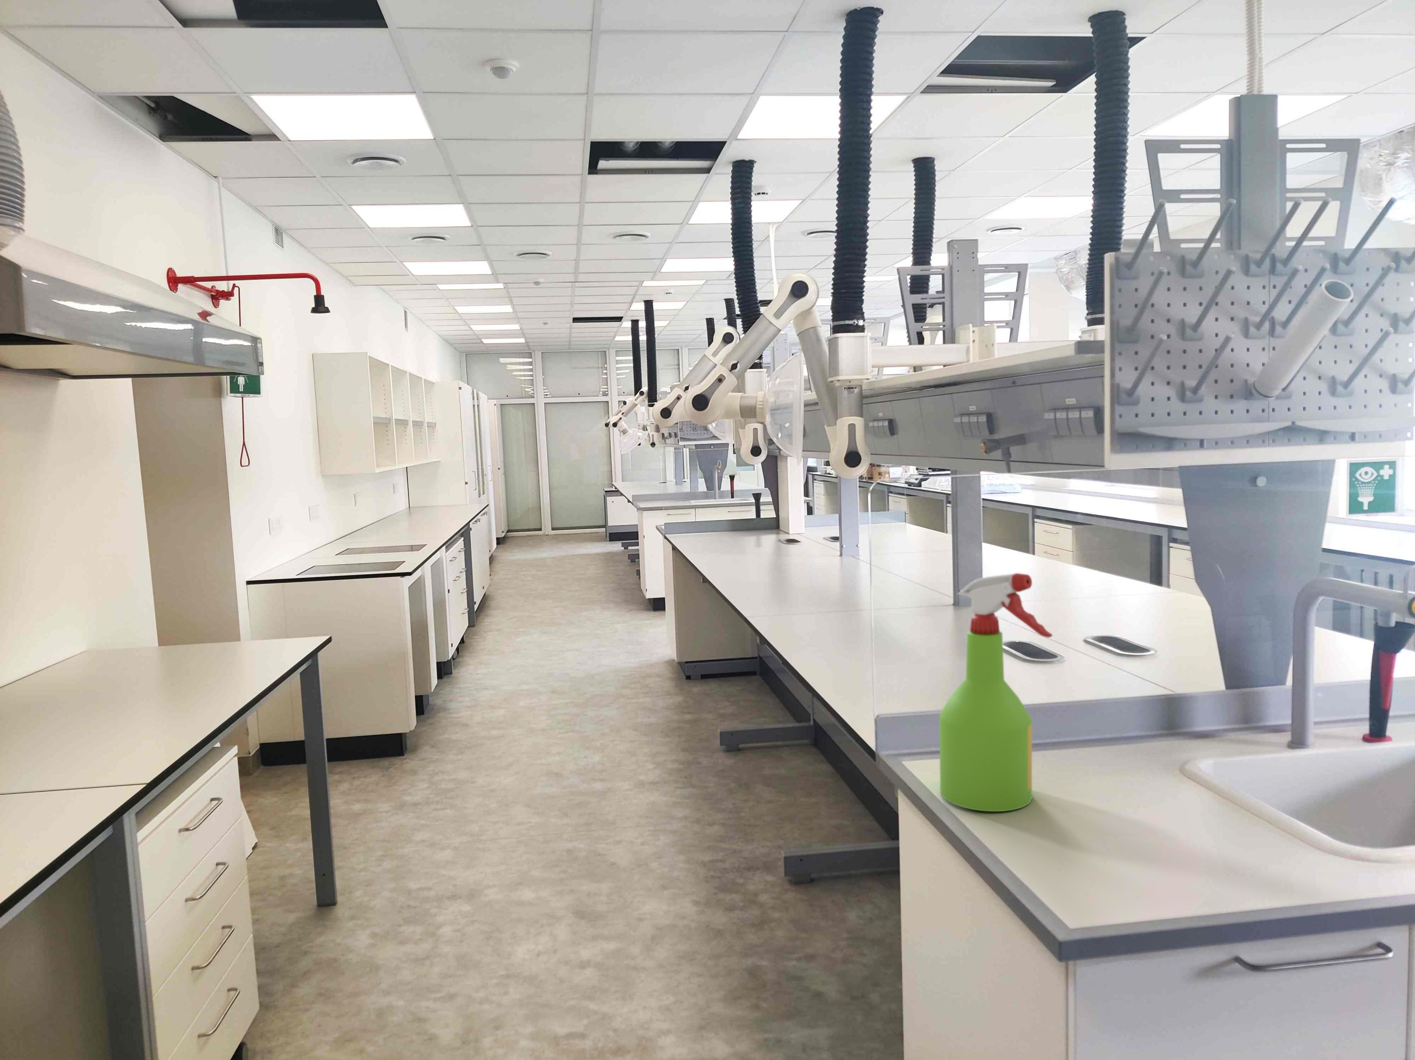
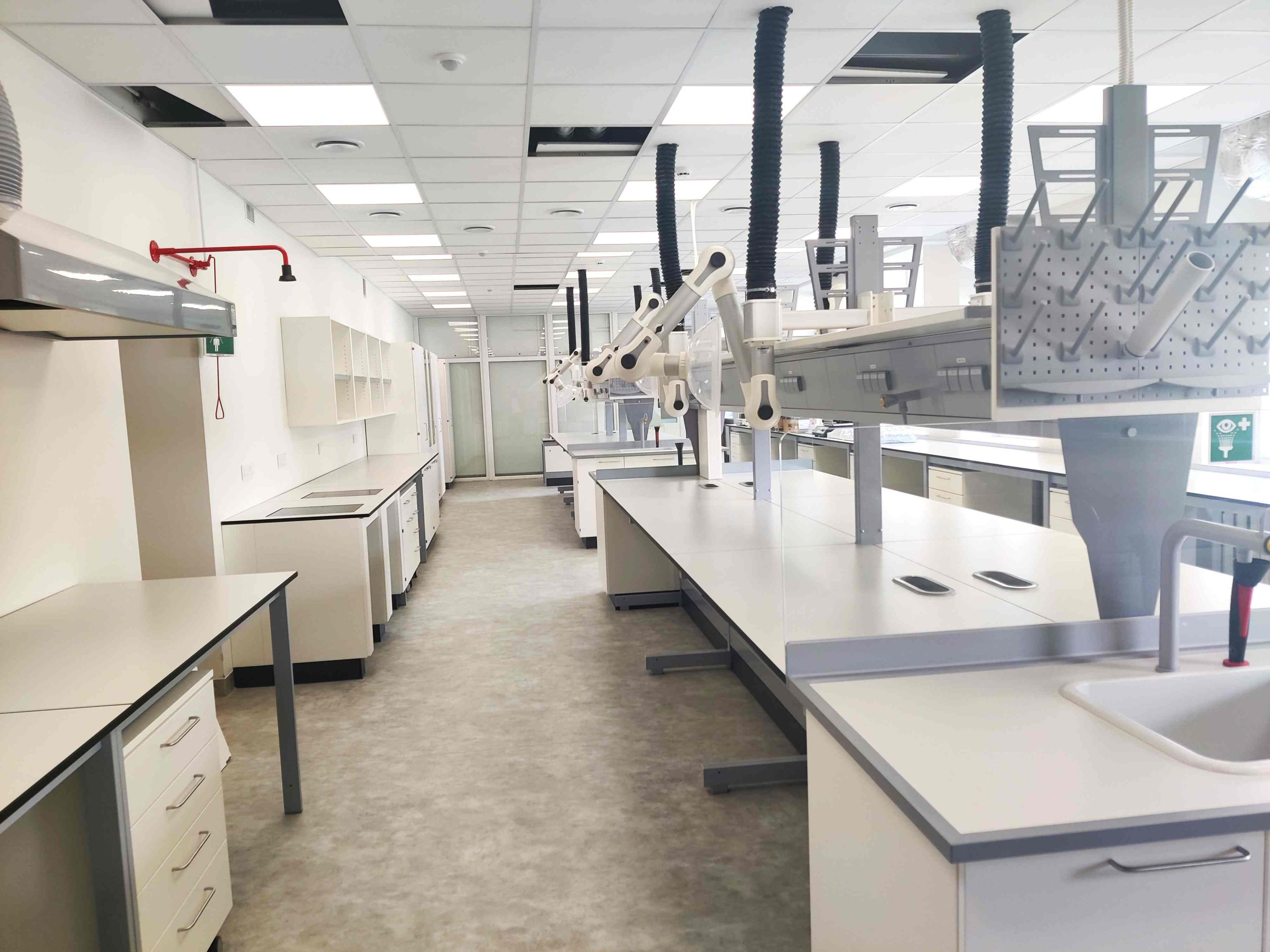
- spray bottle [938,572,1053,812]
